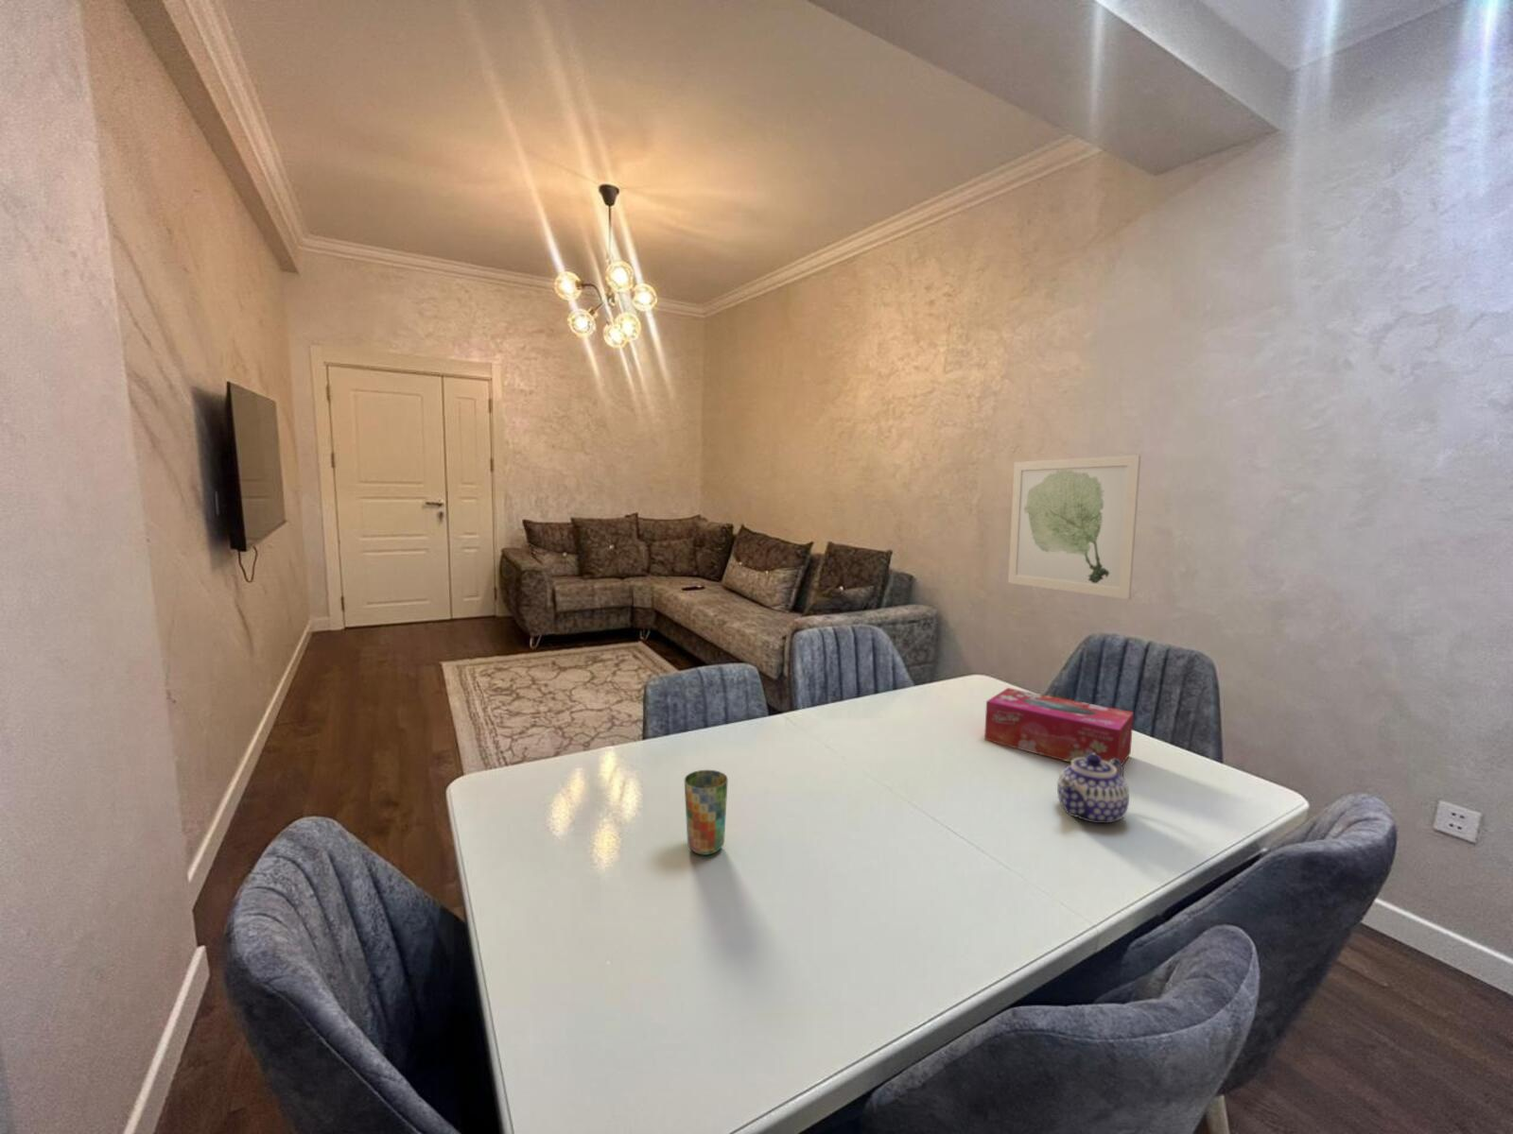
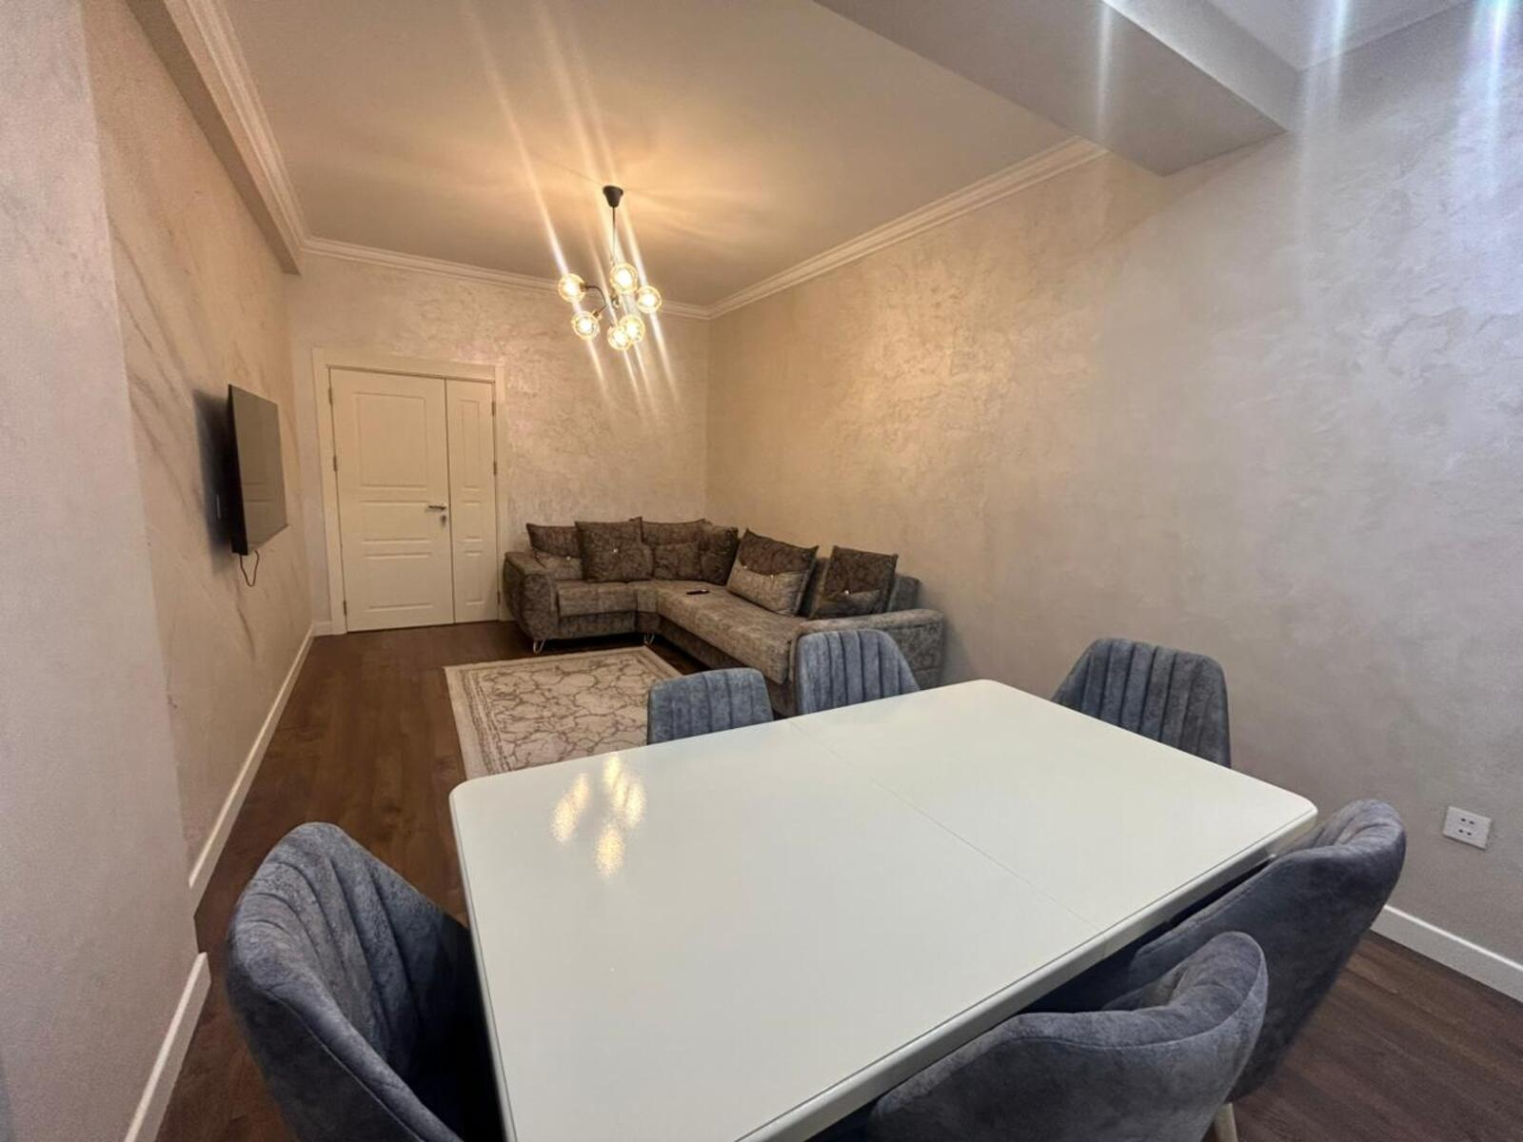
- cup [684,770,729,856]
- tissue box [983,687,1134,766]
- teapot [1057,753,1131,824]
- wall art [1007,455,1141,600]
